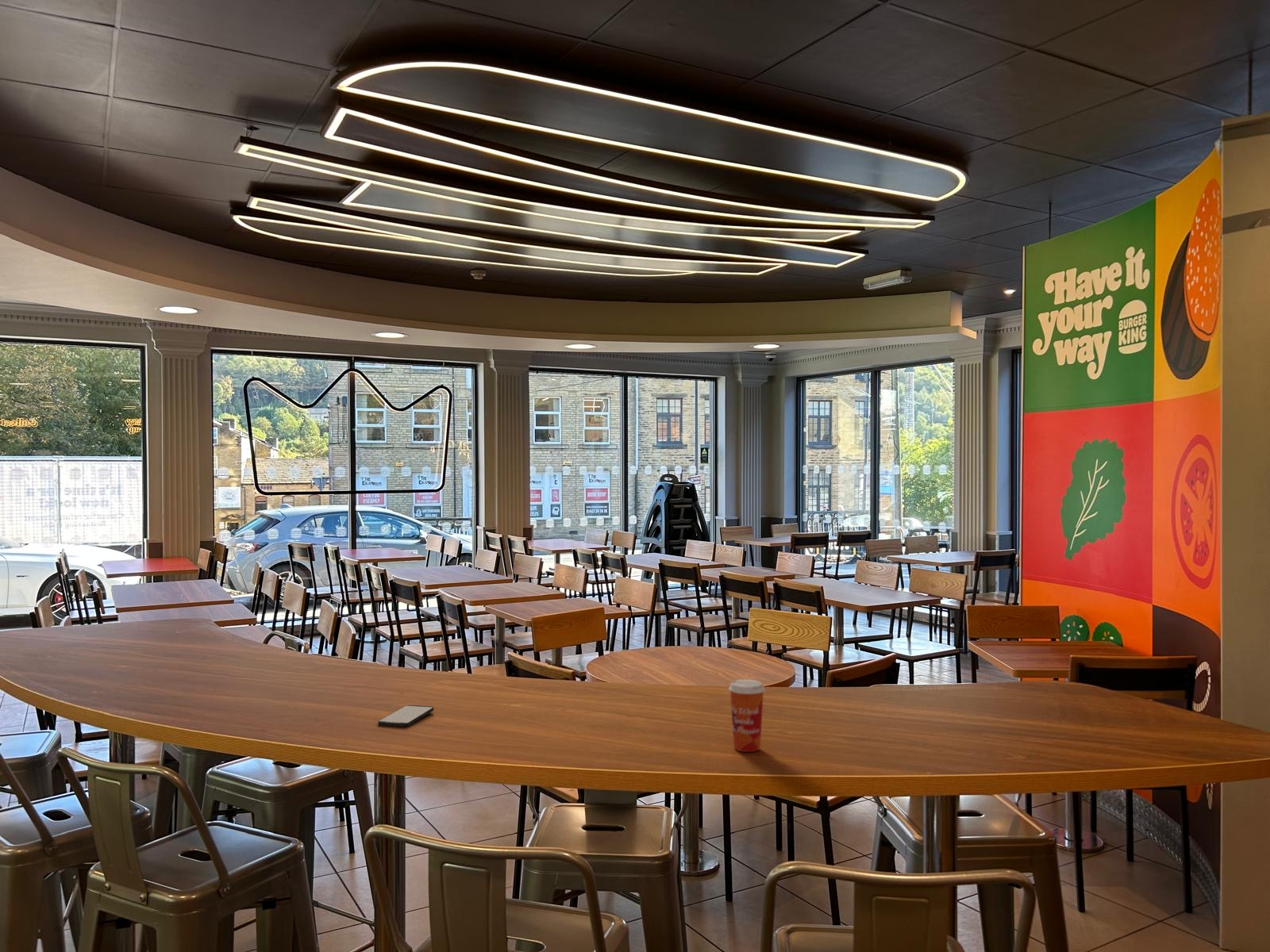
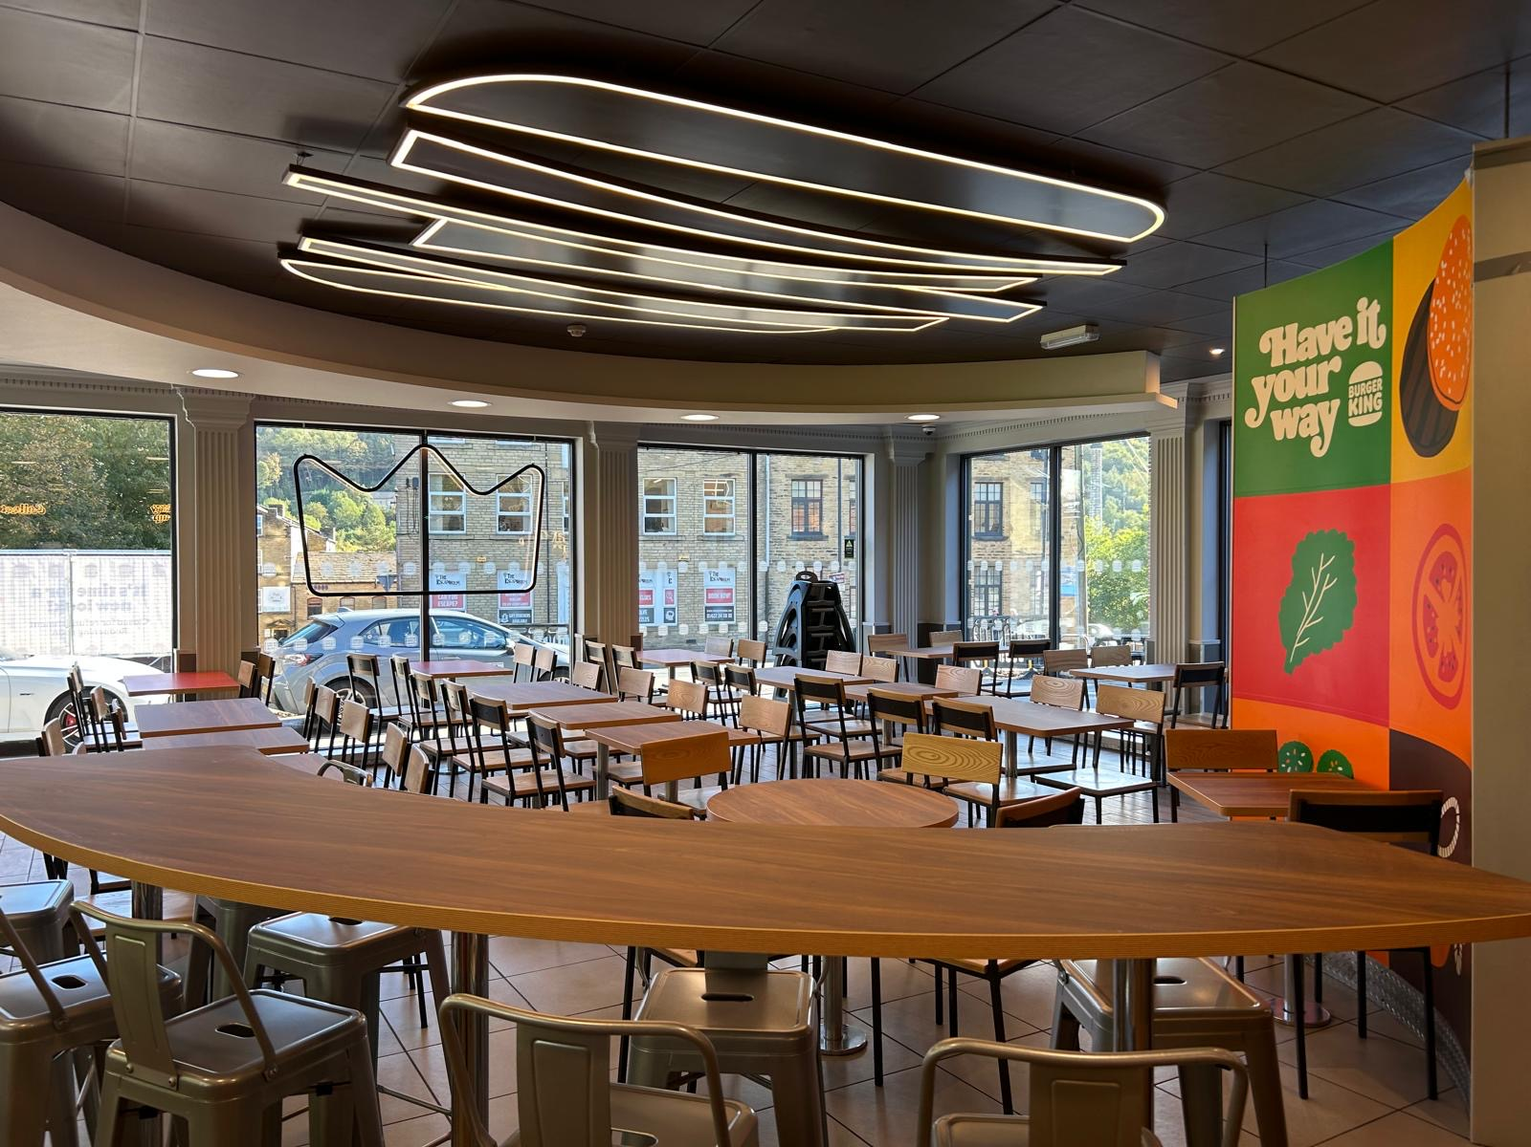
- paper cup [728,679,766,753]
- smartphone [378,704,434,728]
